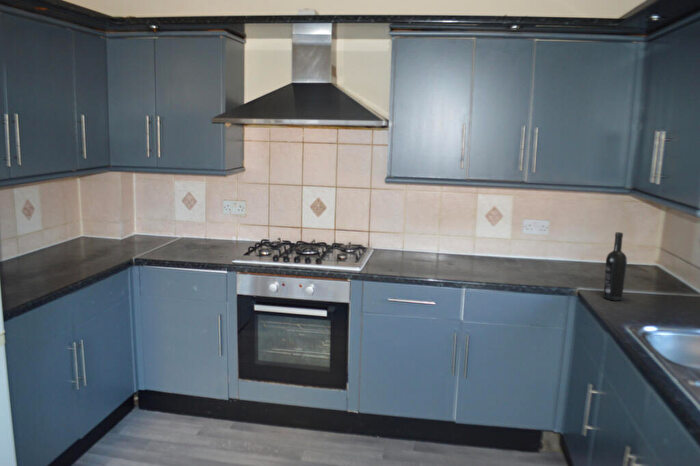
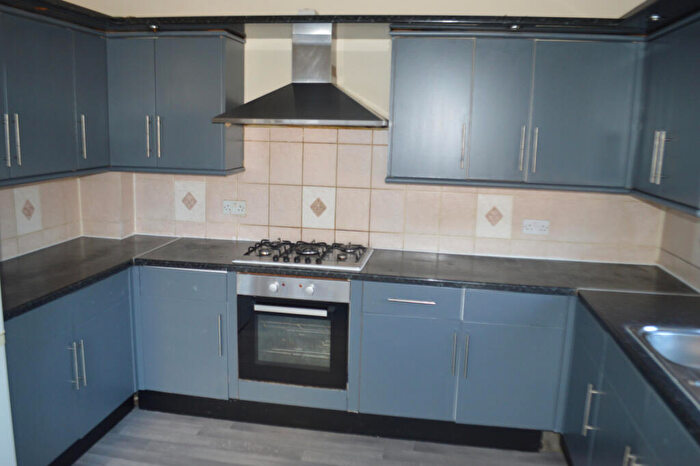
- wine bottle [603,231,628,302]
